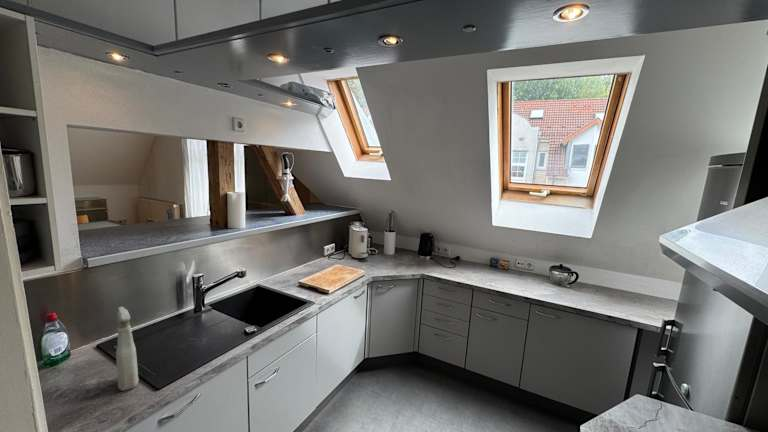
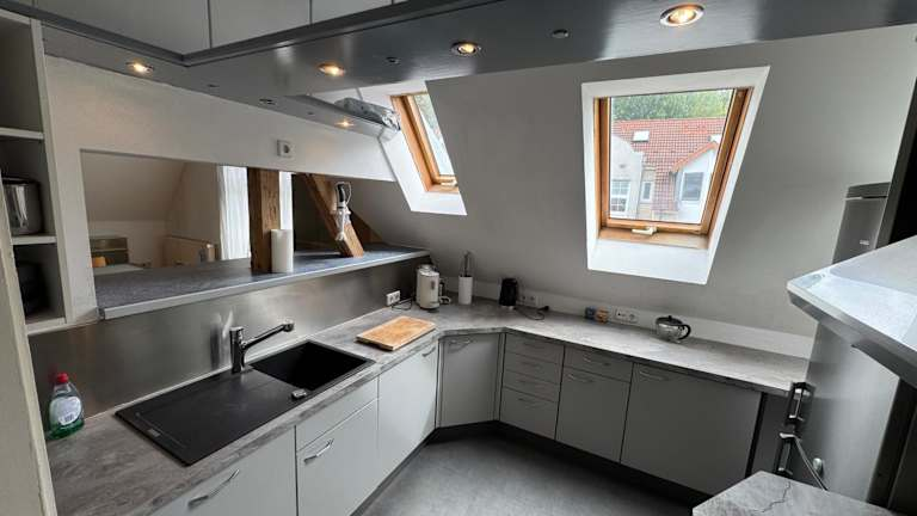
- spray bottle [115,306,140,392]
